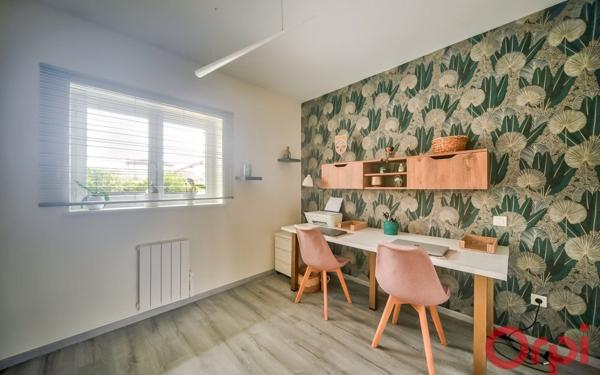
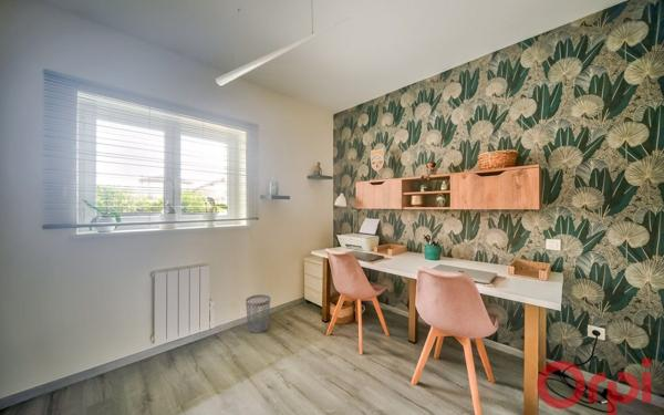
+ wastebasket [245,293,271,334]
